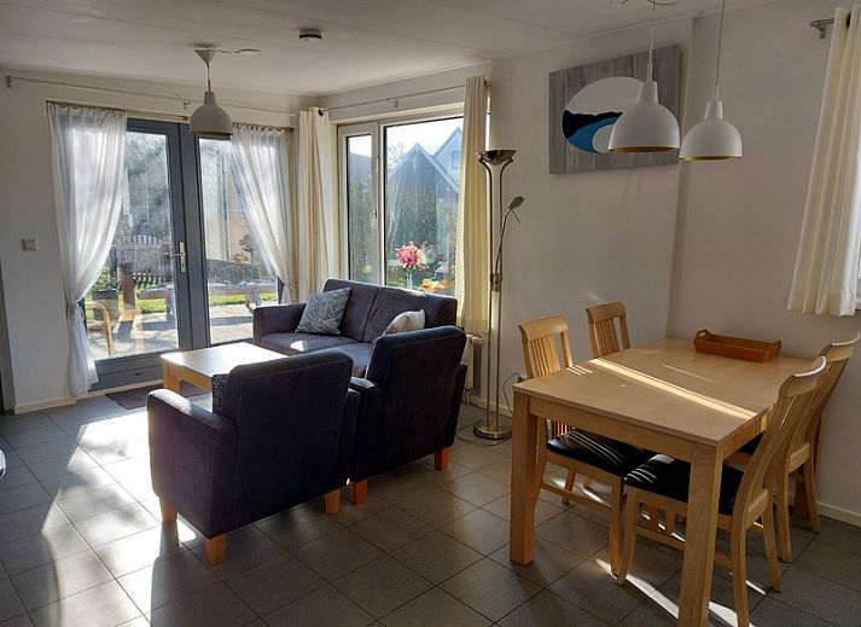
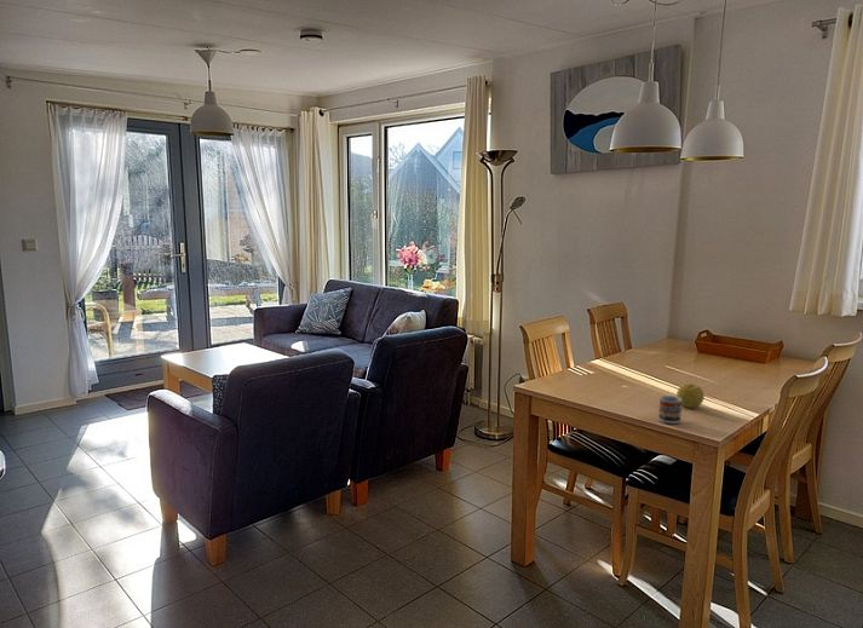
+ cup [657,394,683,425]
+ fruit [675,382,706,409]
